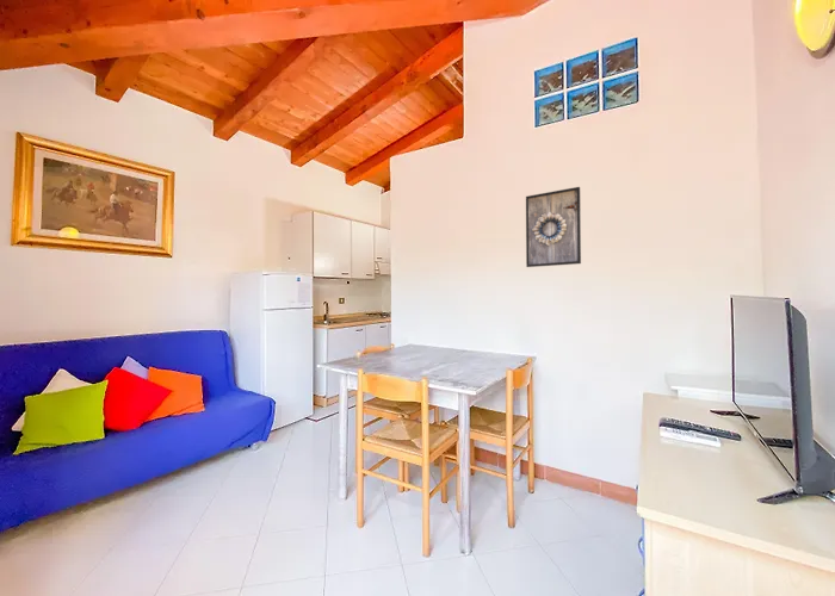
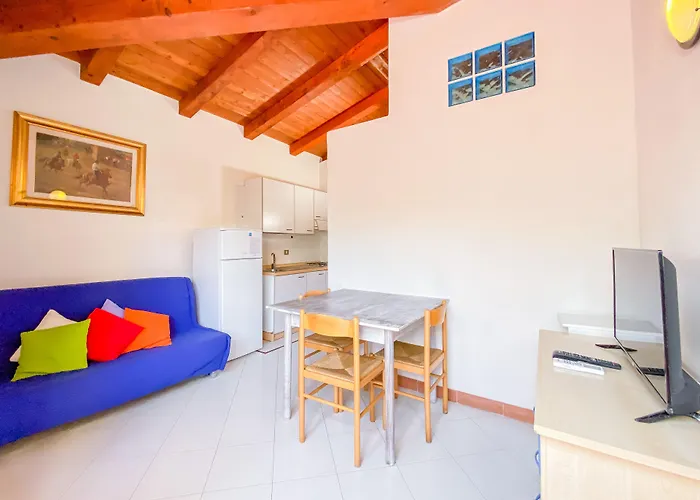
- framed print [525,186,582,268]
